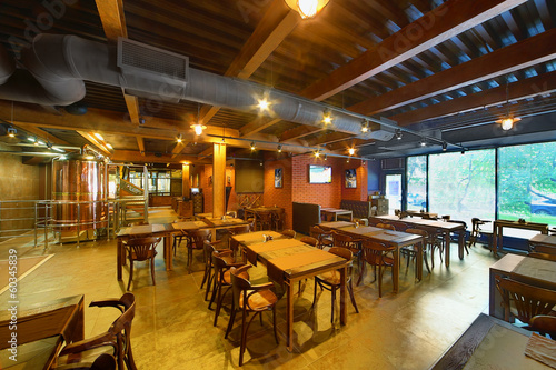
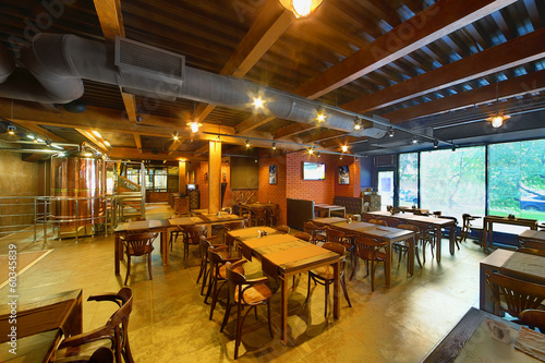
+ cup [485,319,511,344]
